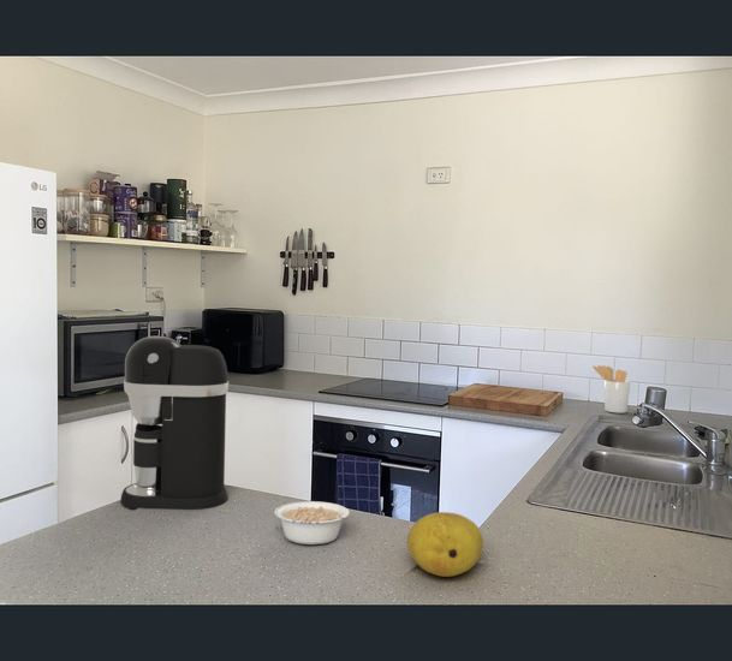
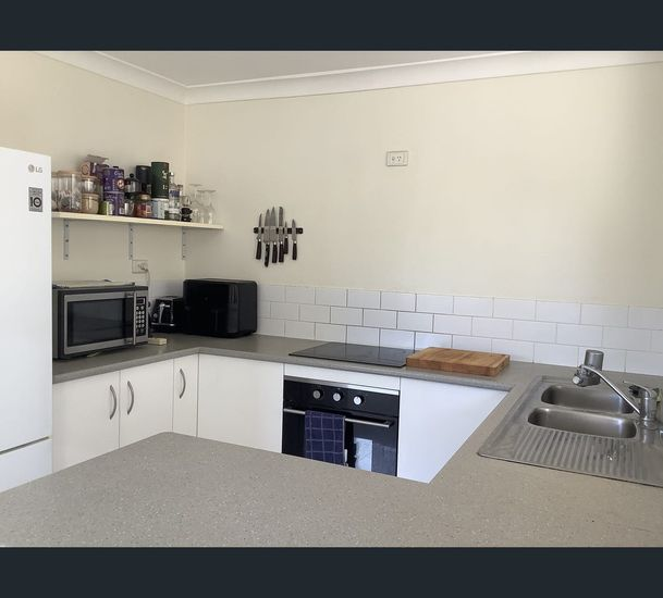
- coffee maker [119,335,230,511]
- fruit [406,511,484,578]
- legume [273,500,356,546]
- utensil holder [591,364,631,415]
